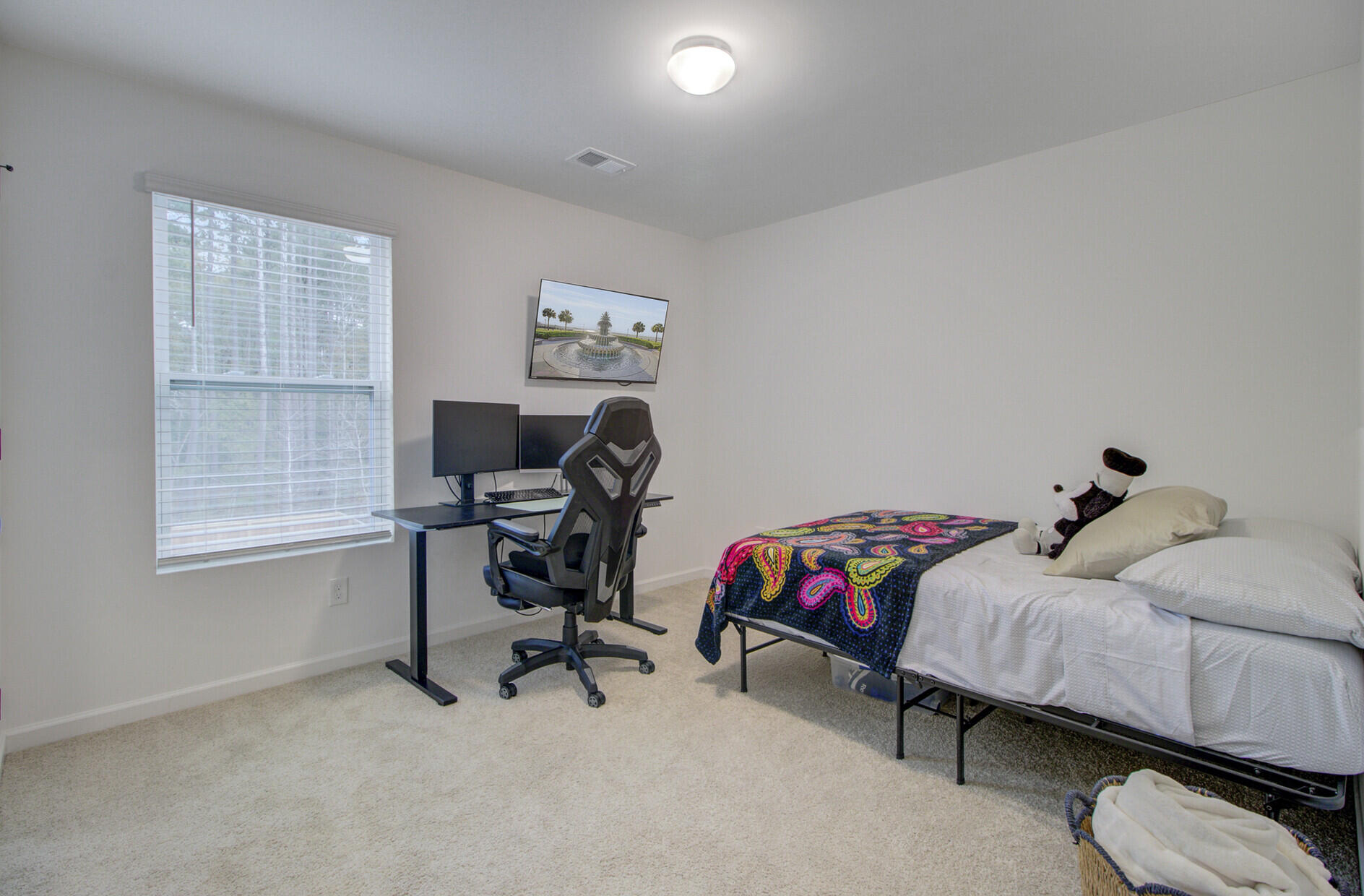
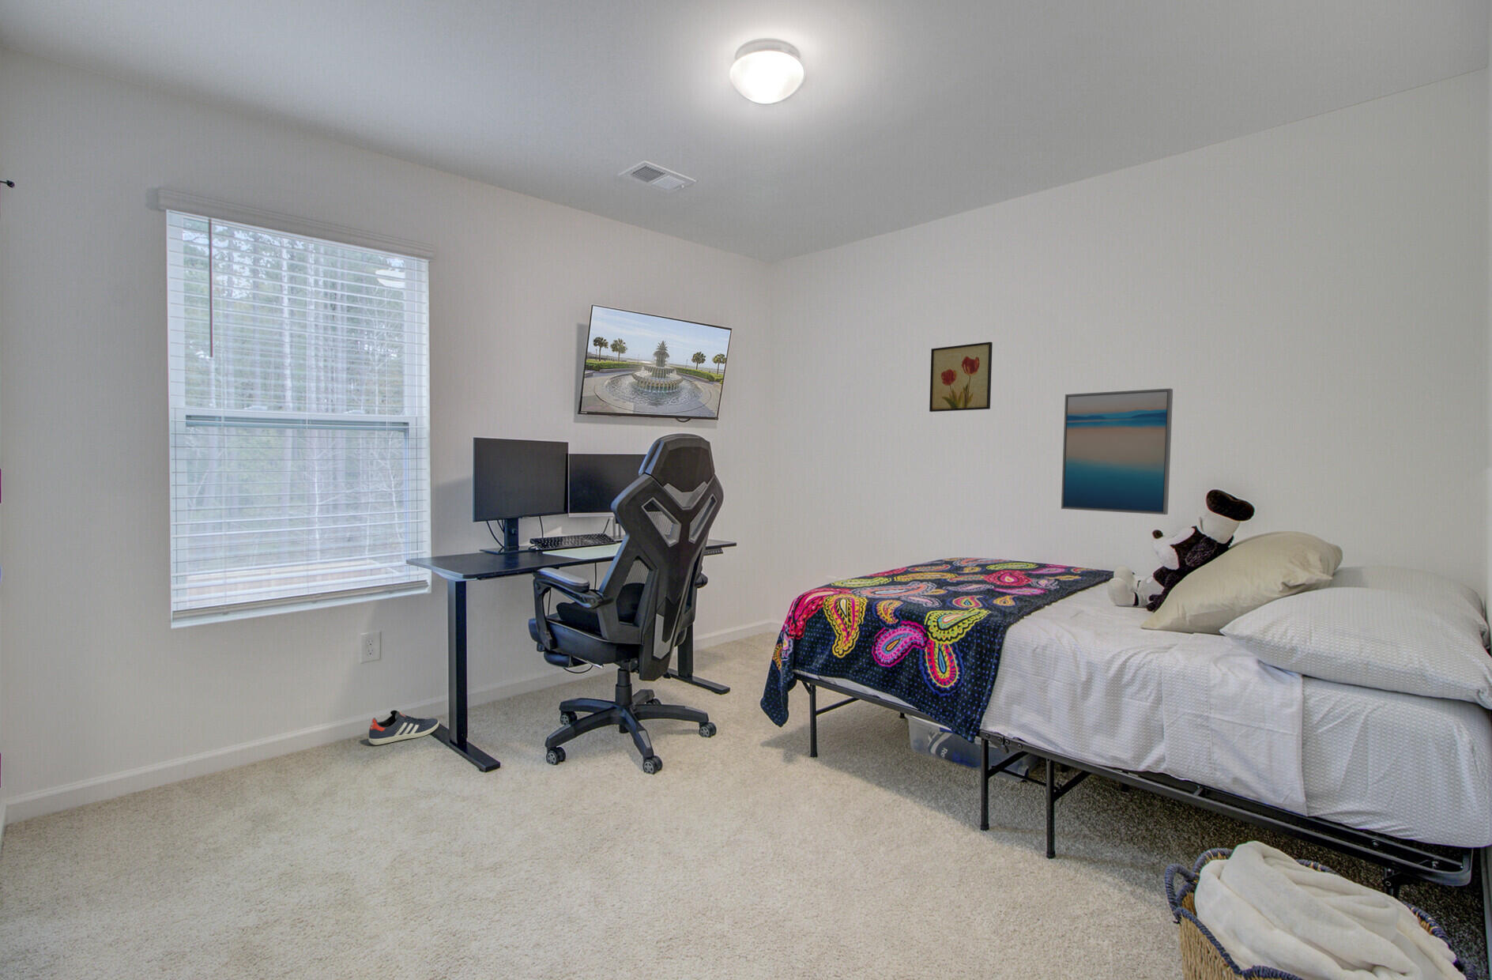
+ wall art [929,341,993,412]
+ wall art [1061,388,1174,515]
+ sneaker [368,710,440,746]
